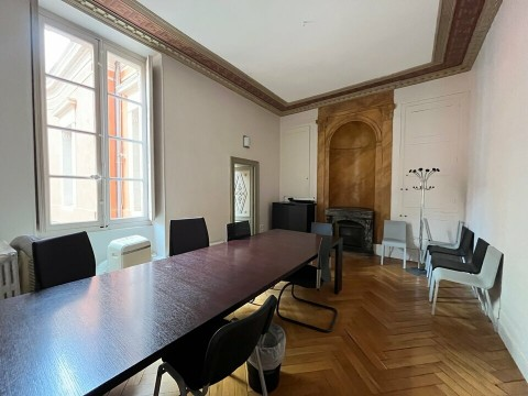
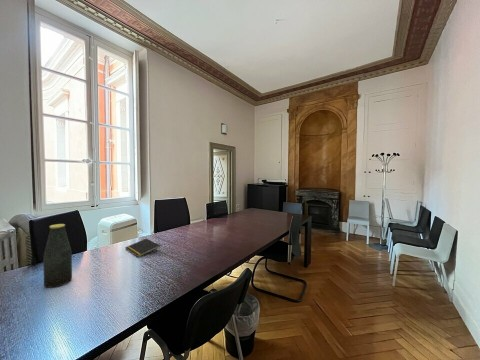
+ bottle [42,223,73,289]
+ notepad [124,238,161,258]
